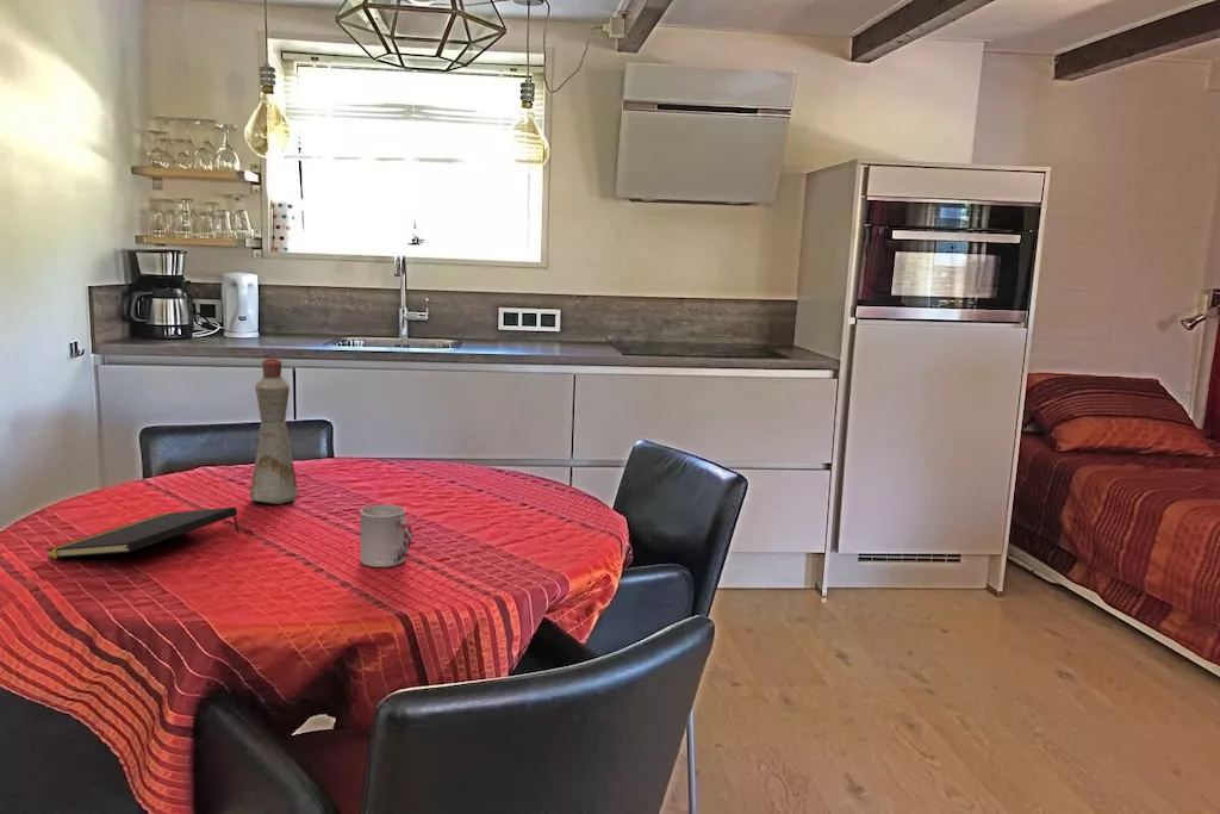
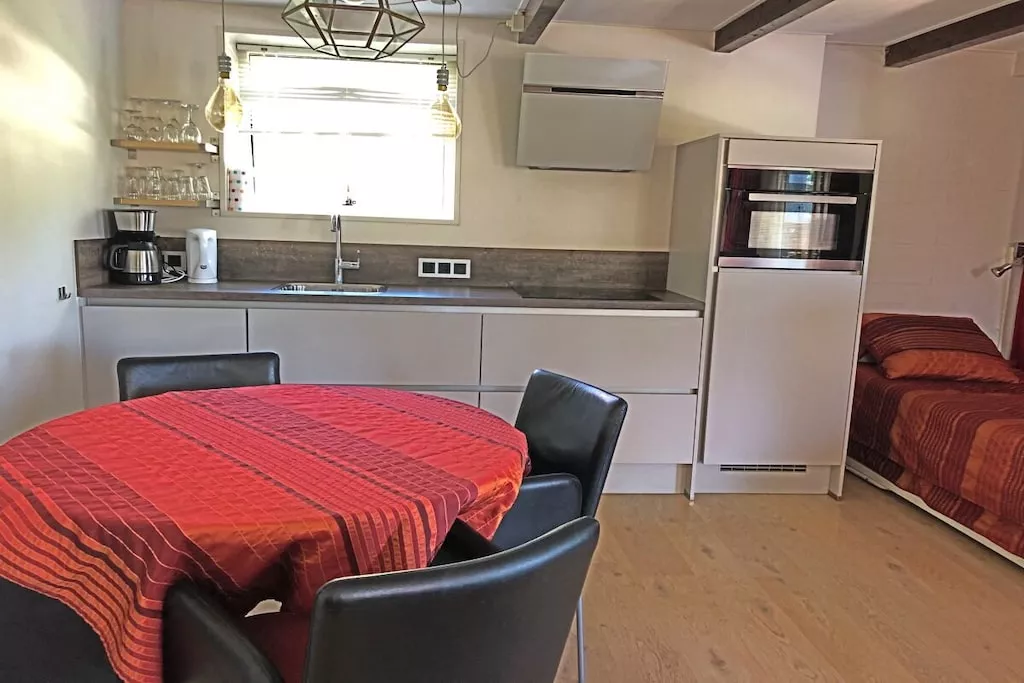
- notepad [45,507,239,559]
- cup [360,504,413,568]
- bottle [249,356,299,505]
